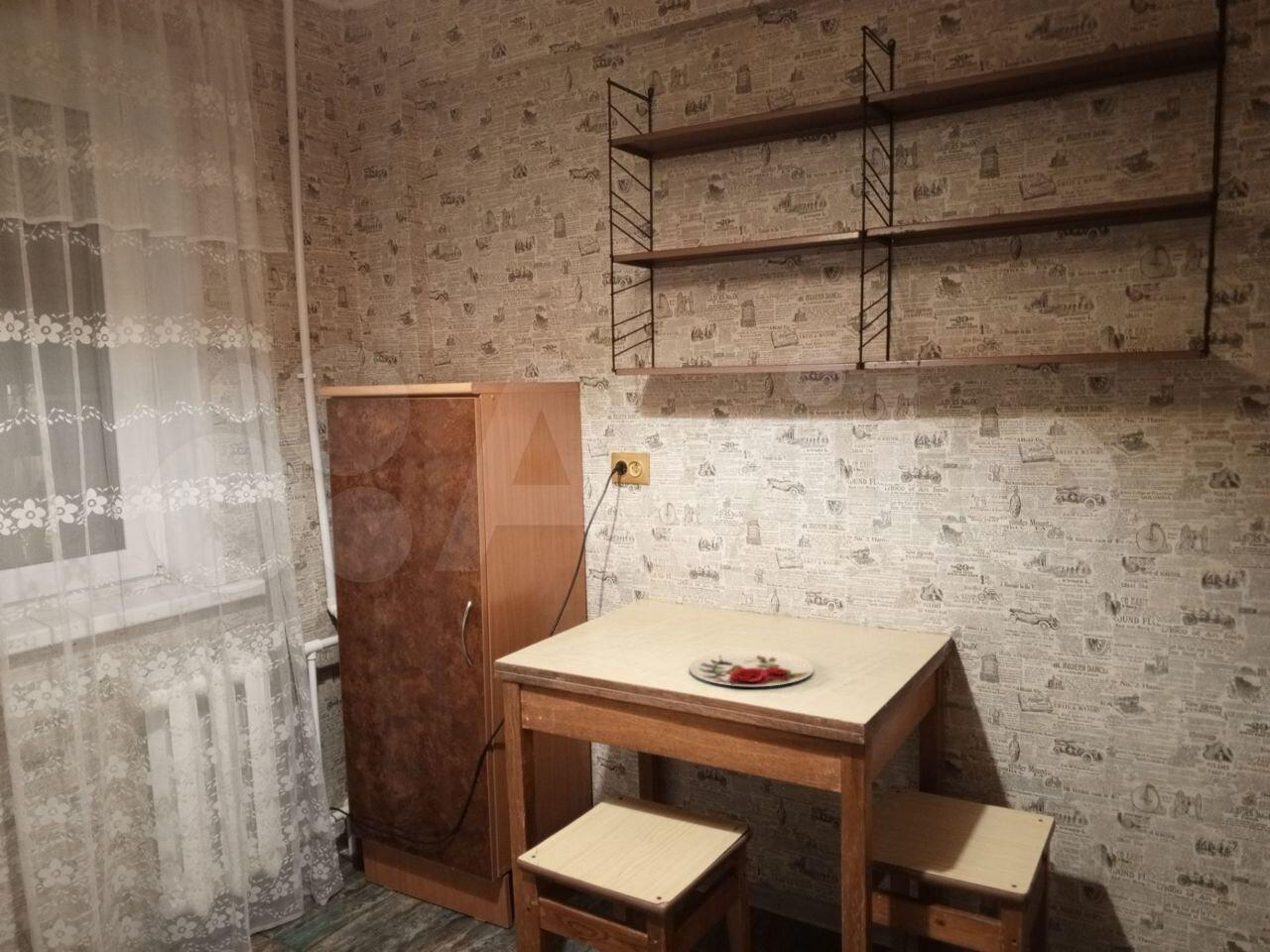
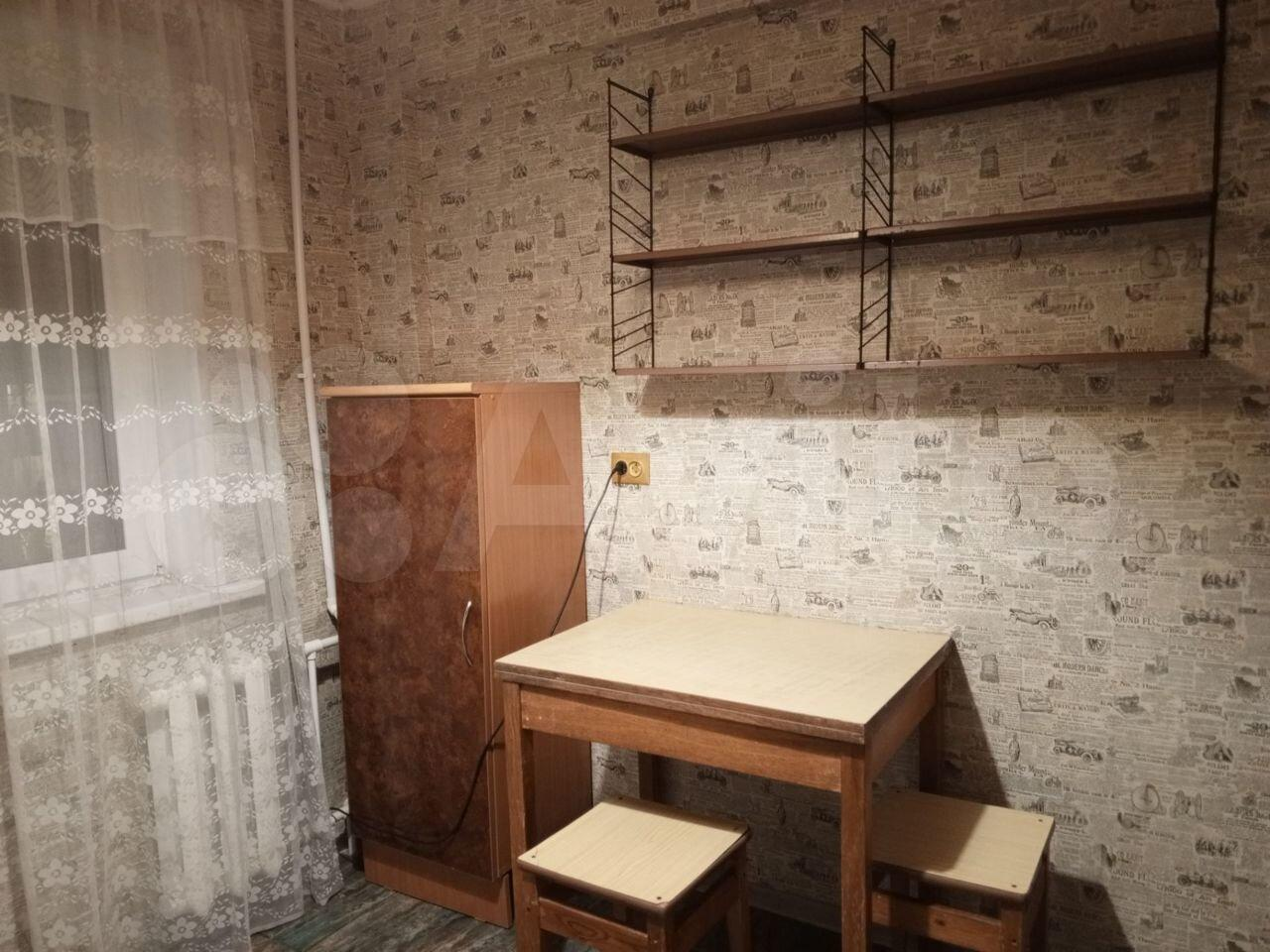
- plate [689,650,816,687]
